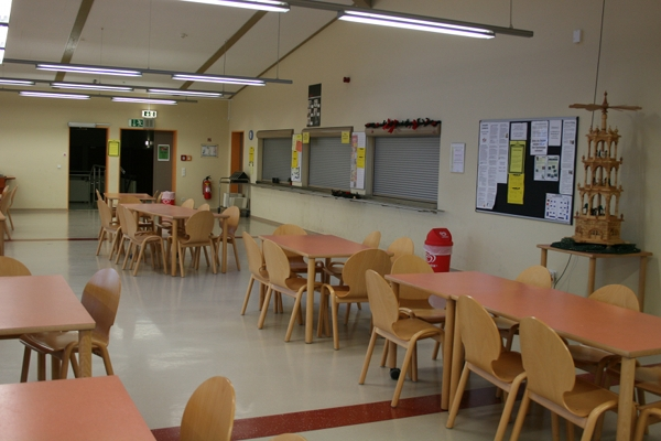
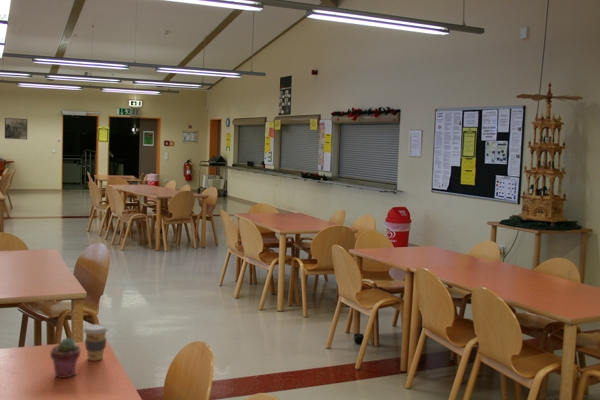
+ potted succulent [49,337,82,379]
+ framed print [4,117,28,140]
+ coffee cup [82,323,109,362]
